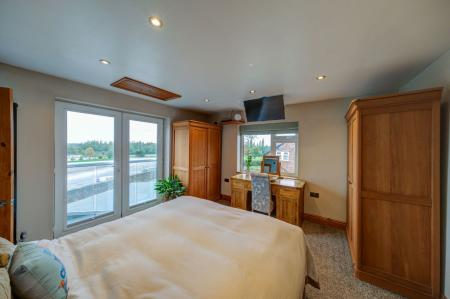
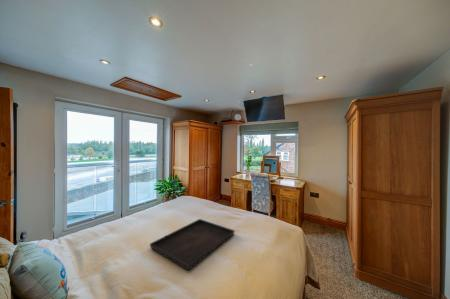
+ serving tray [149,218,236,272]
